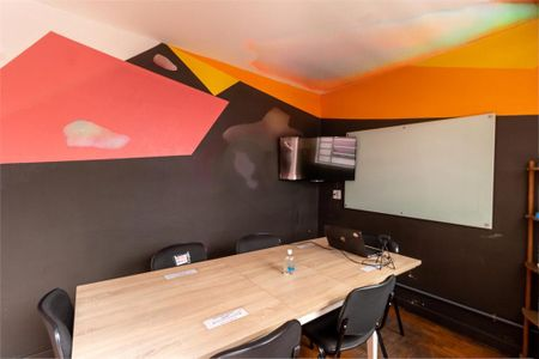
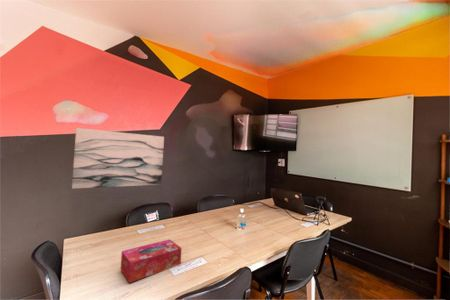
+ wall art [71,127,165,190]
+ tissue box [120,238,183,284]
